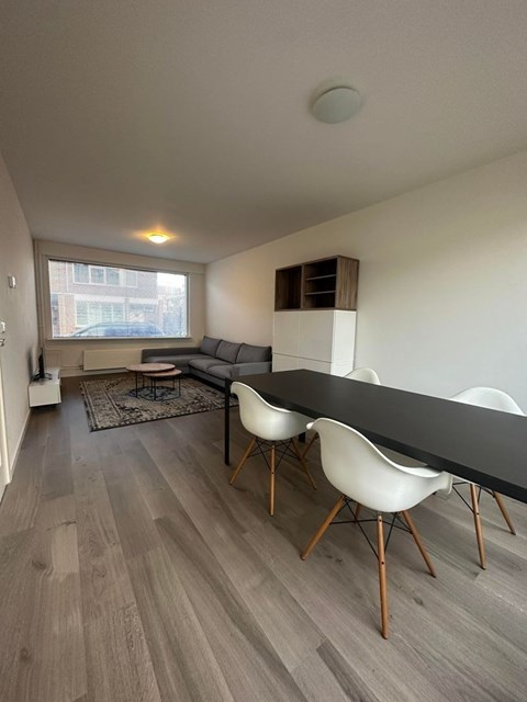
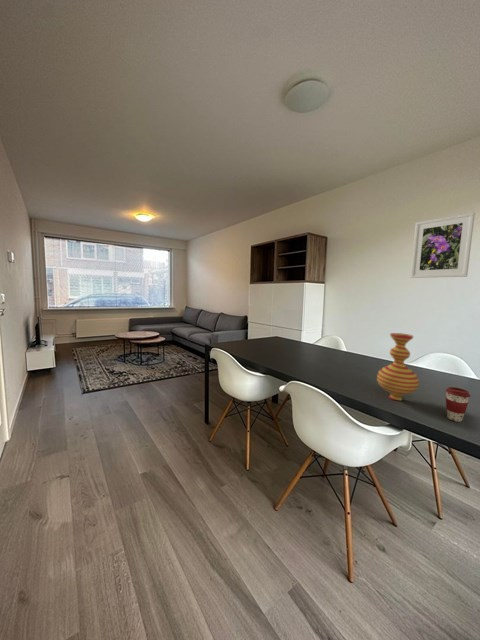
+ vase [376,332,420,402]
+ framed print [410,212,476,279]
+ coffee cup [445,386,471,423]
